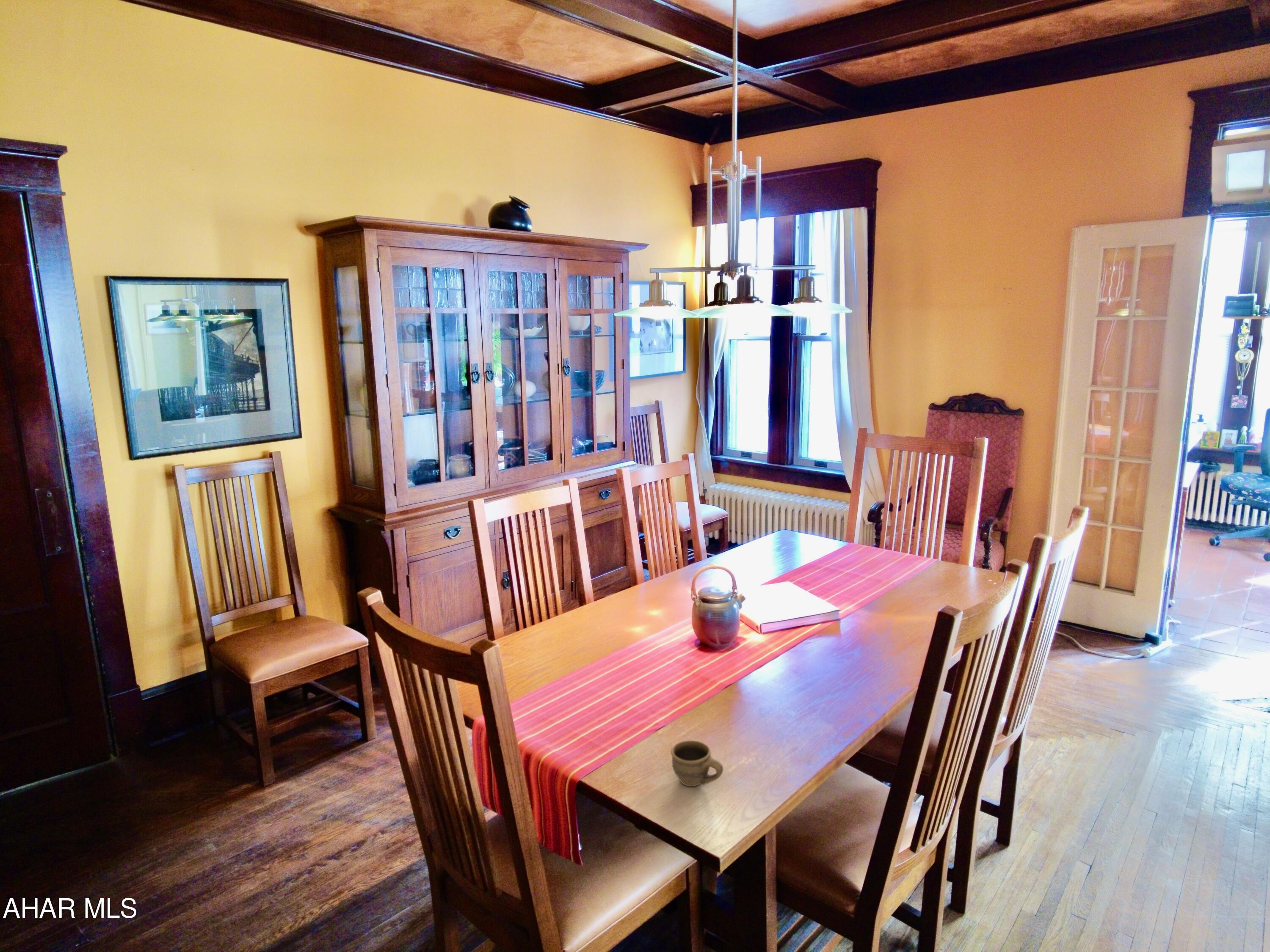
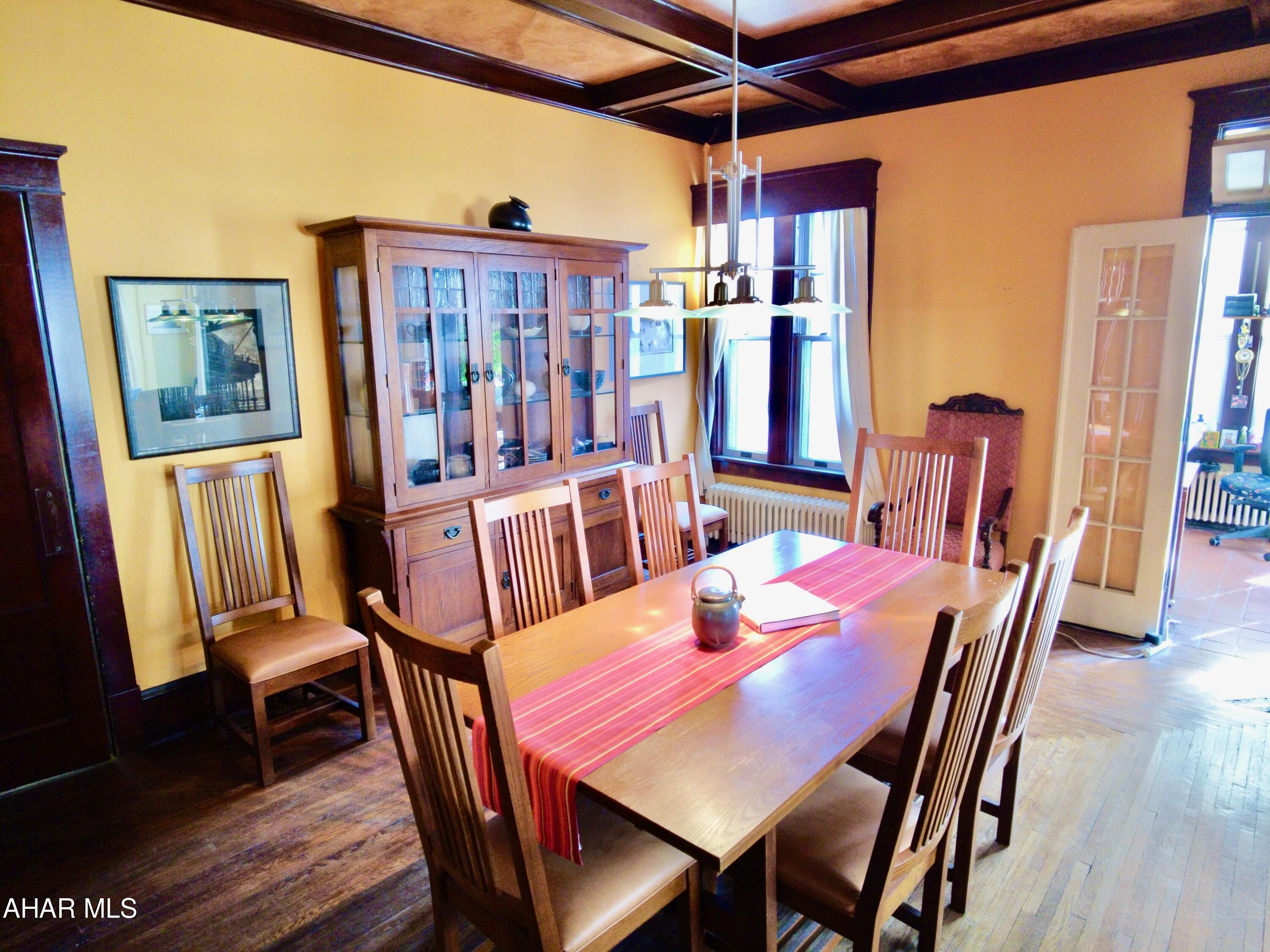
- cup [671,740,723,787]
